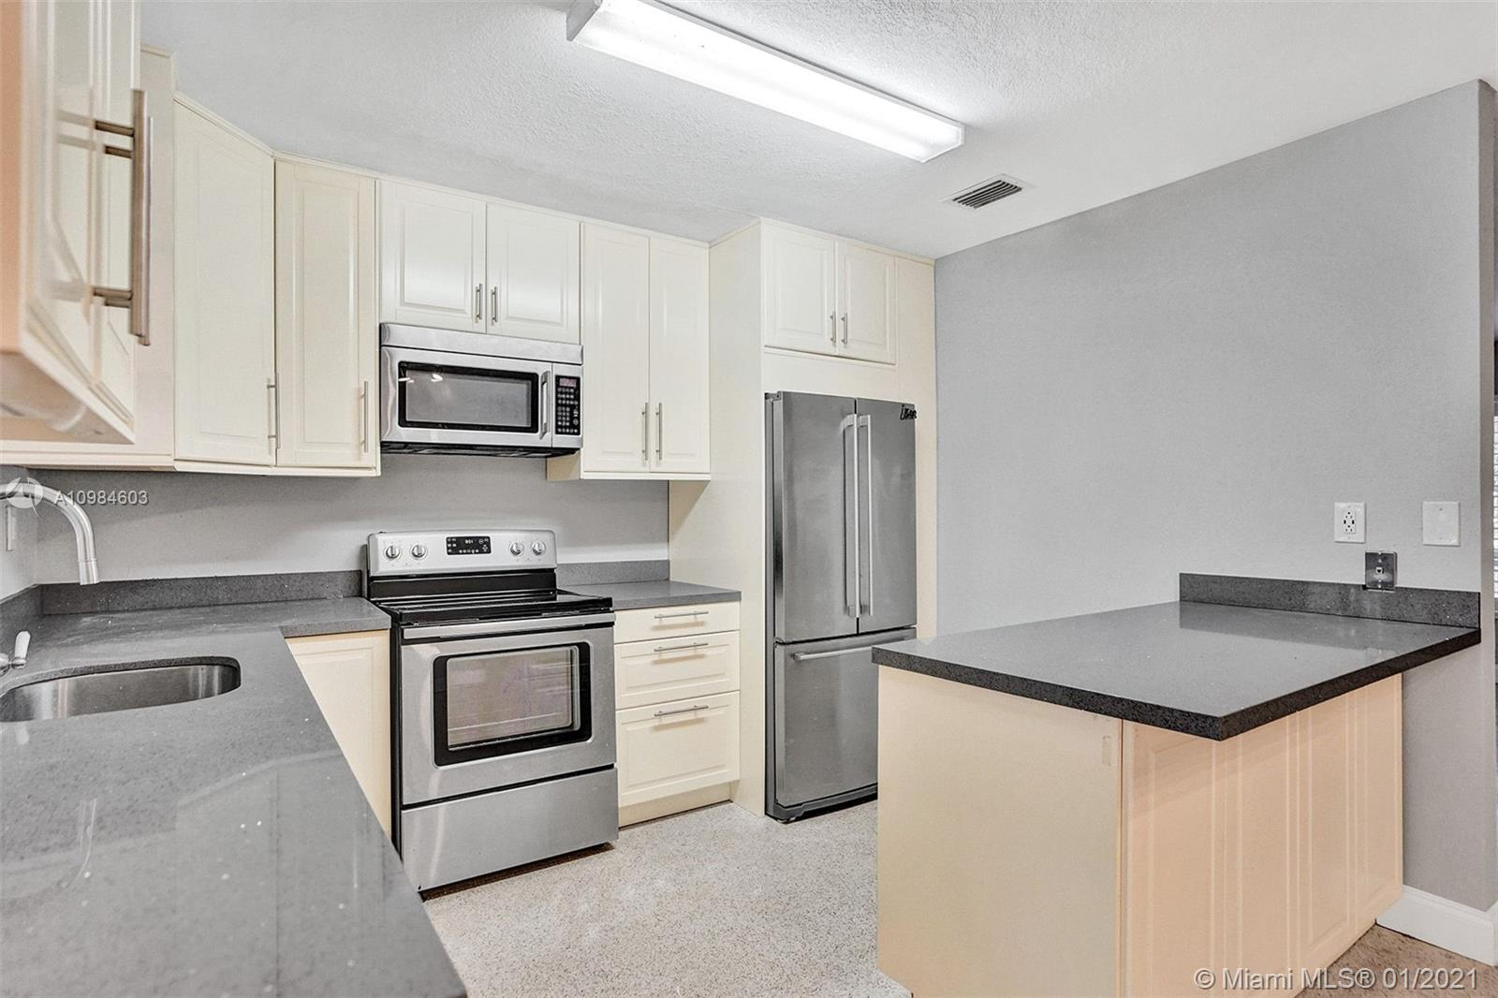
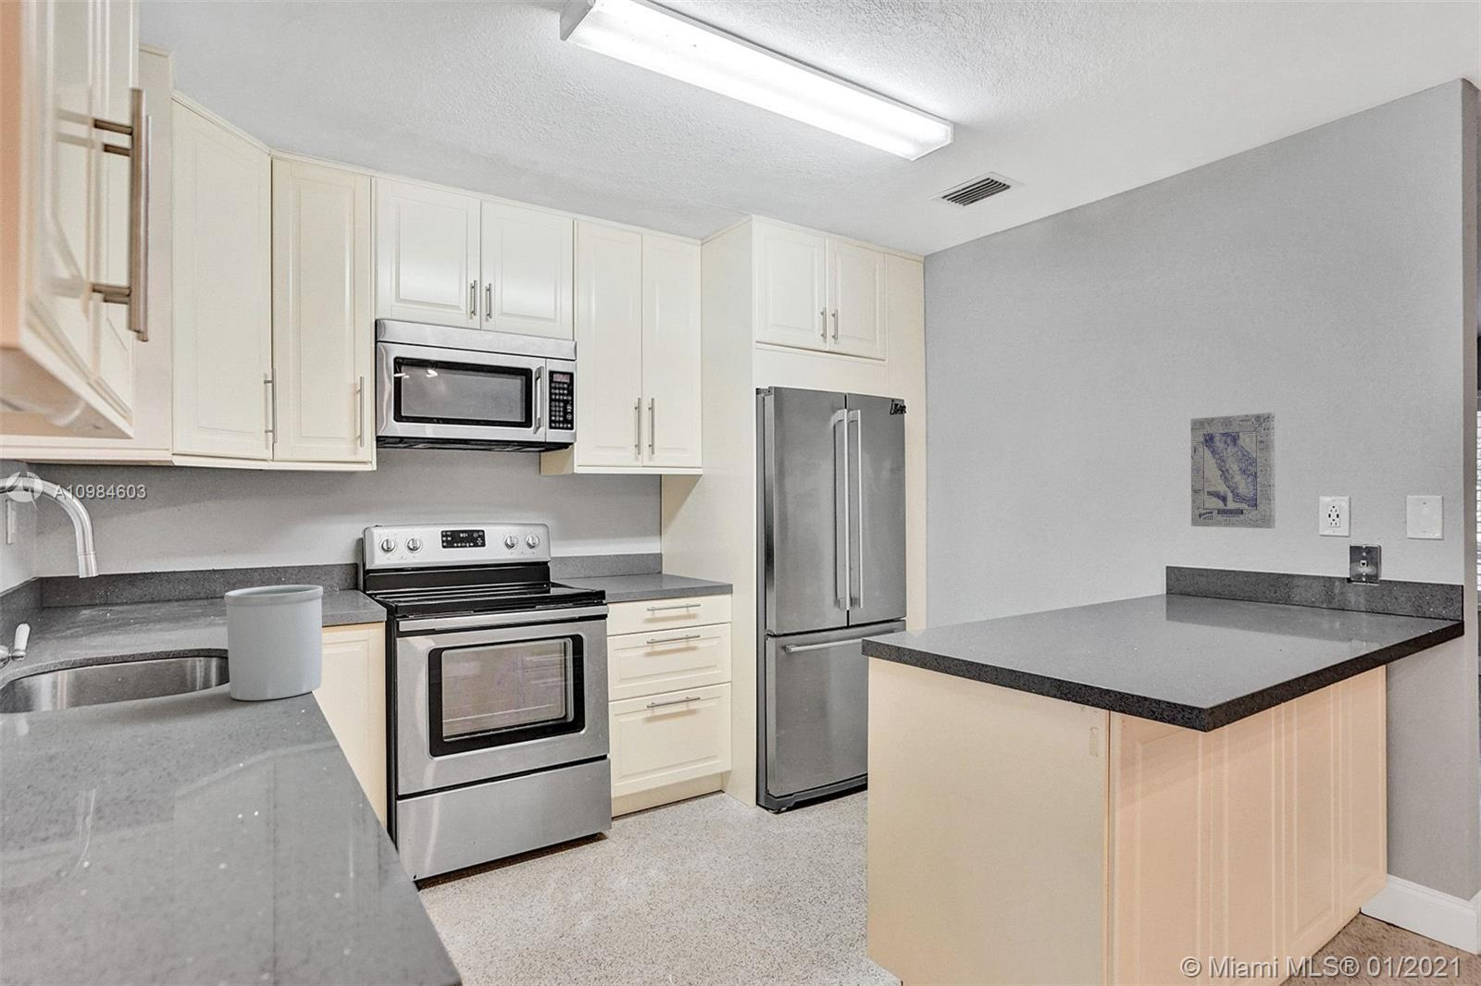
+ wall art [1190,412,1276,529]
+ utensil holder [224,583,324,701]
